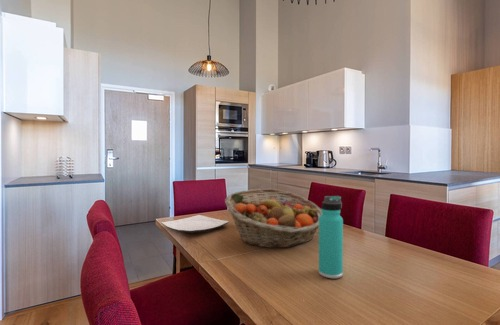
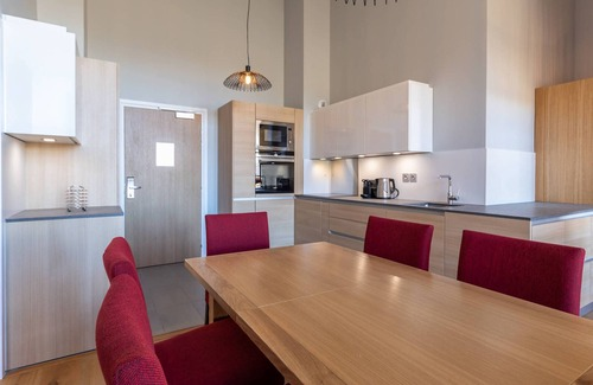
- fruit basket [224,188,322,249]
- thermos bottle [318,195,344,280]
- plate [160,214,230,234]
